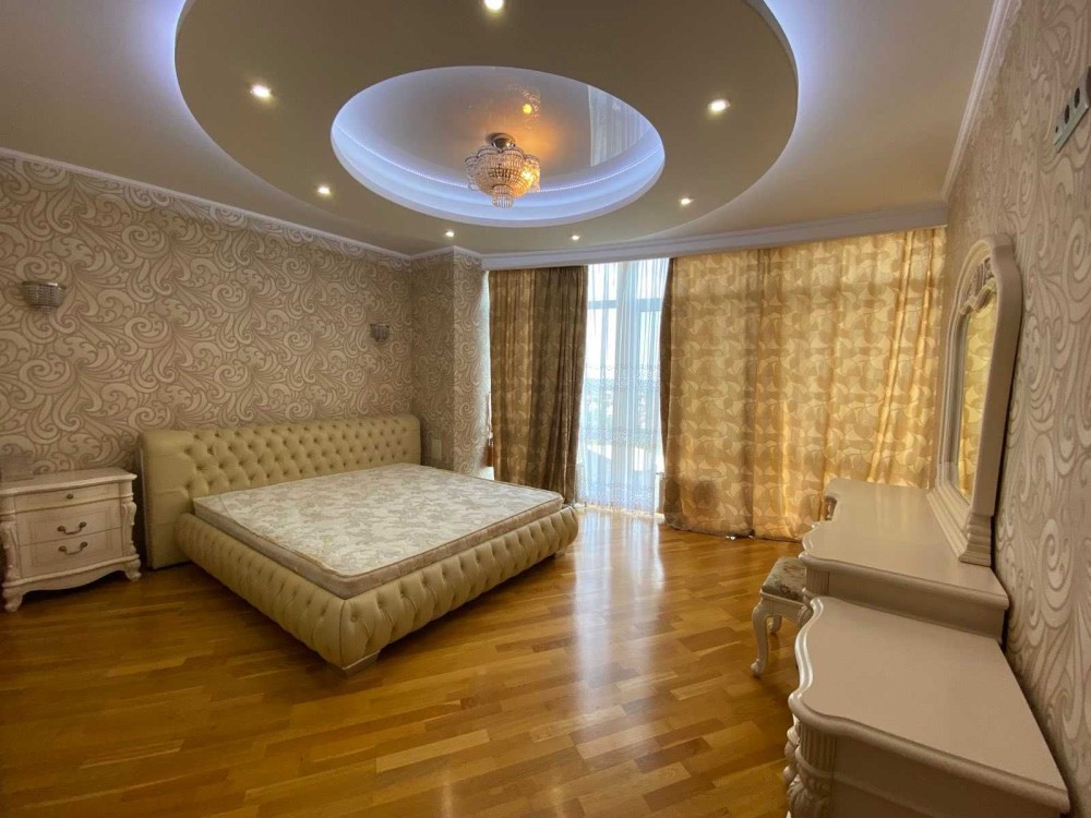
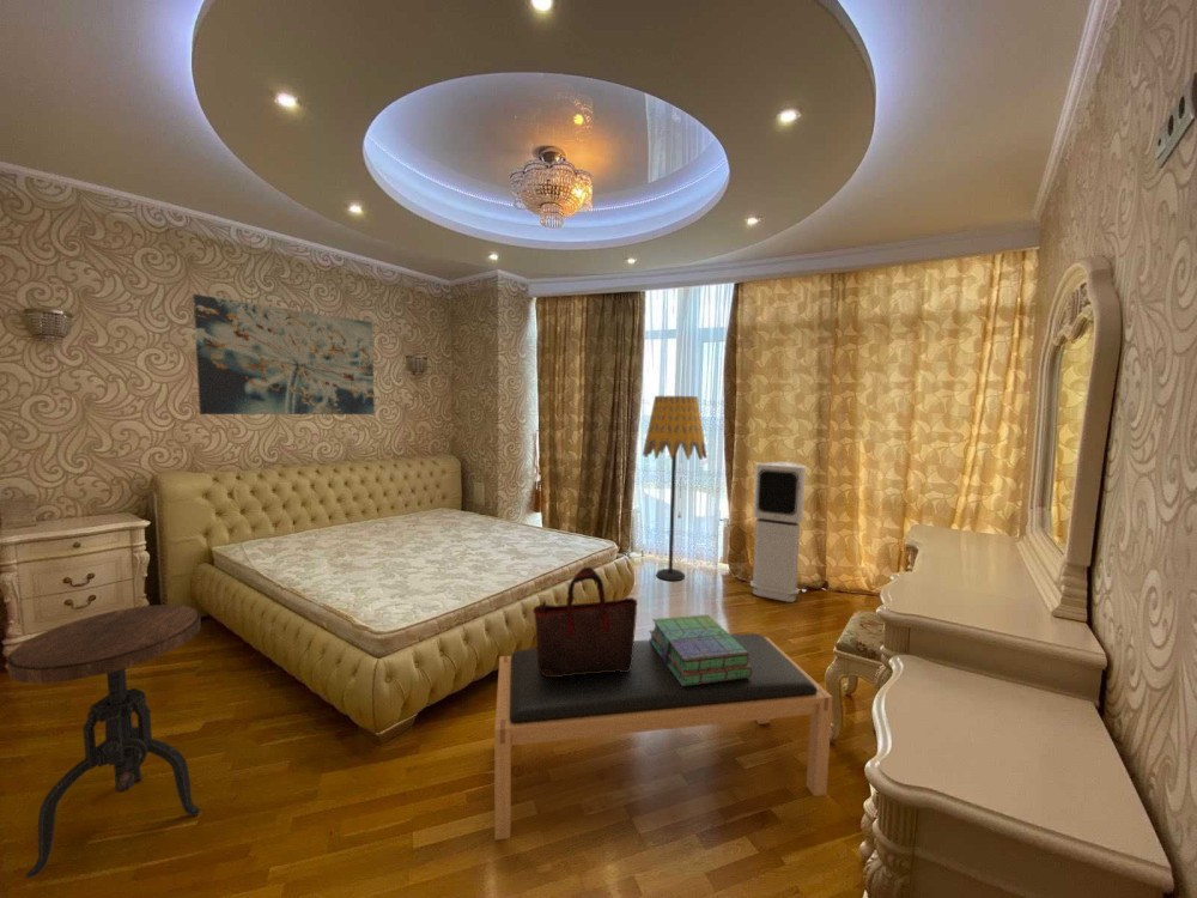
+ air purifier [749,460,807,603]
+ floor lamp [642,395,709,582]
+ wall art [192,293,376,415]
+ stack of books [648,613,753,686]
+ side table [6,603,202,879]
+ handbag [531,566,638,676]
+ bench [493,632,834,842]
